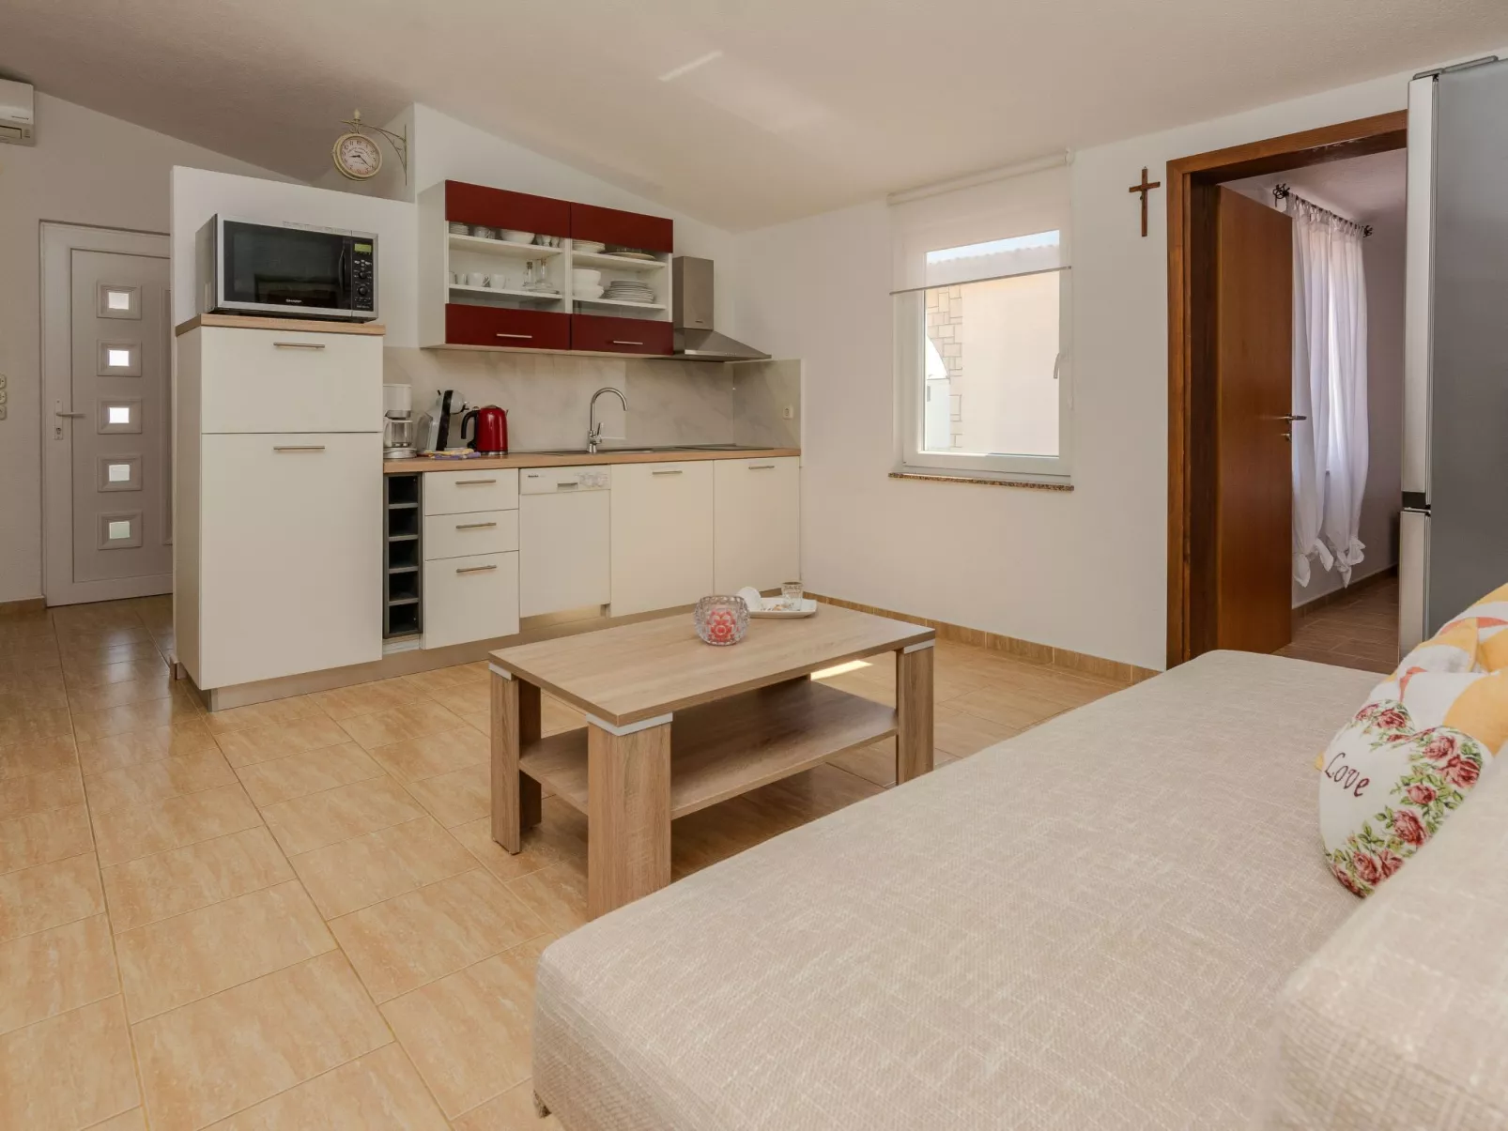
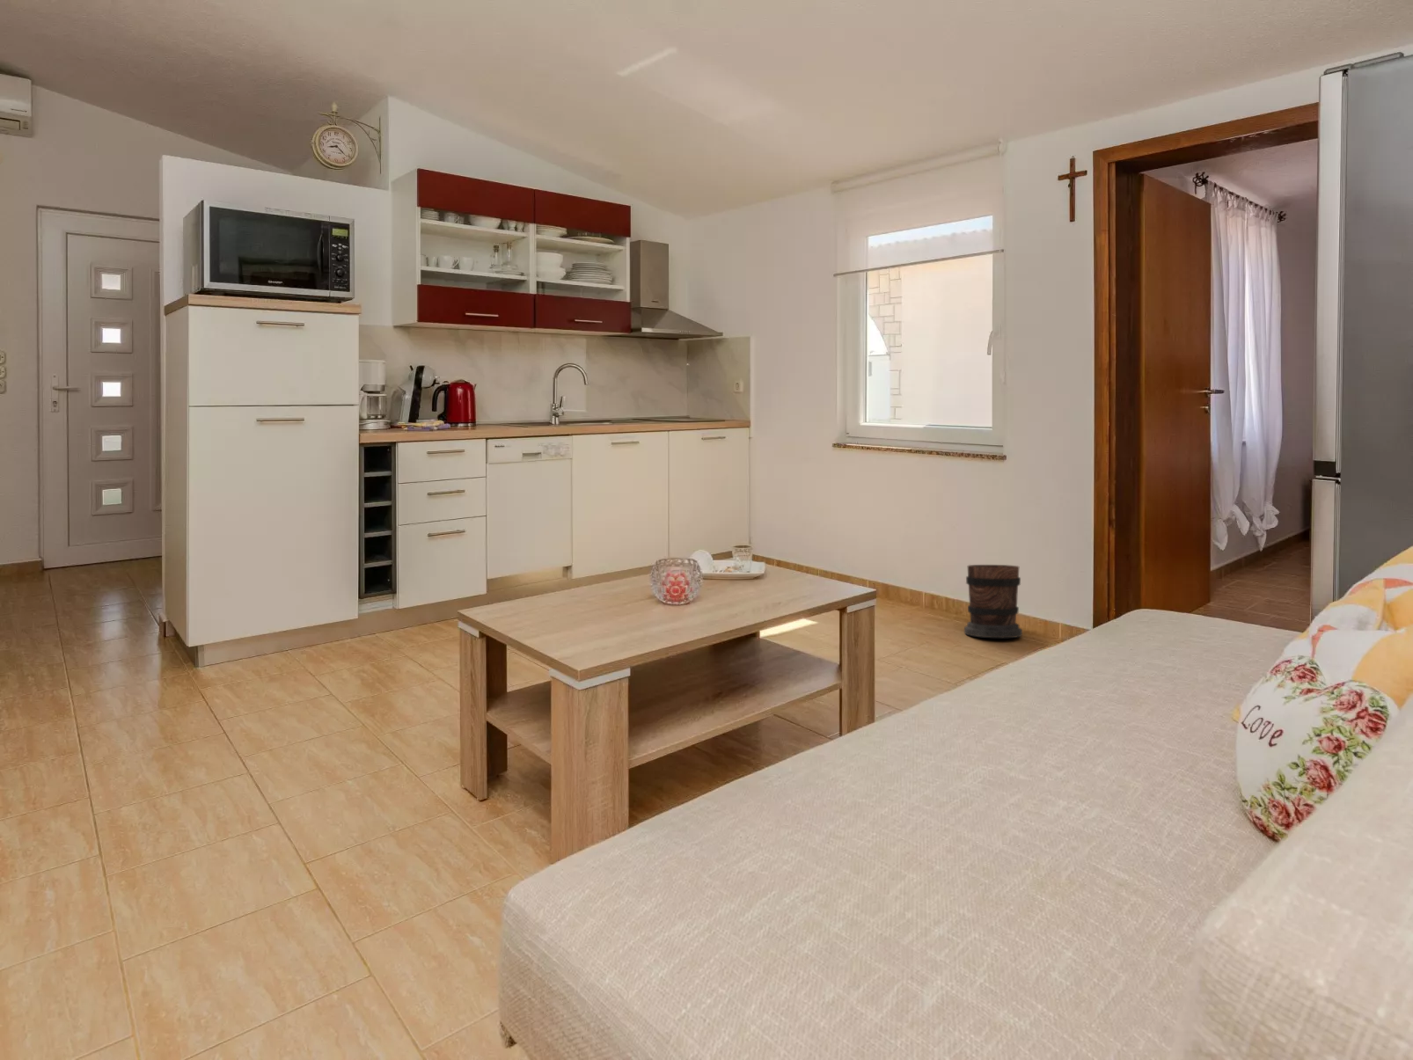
+ wooden barrel [963,563,1023,639]
